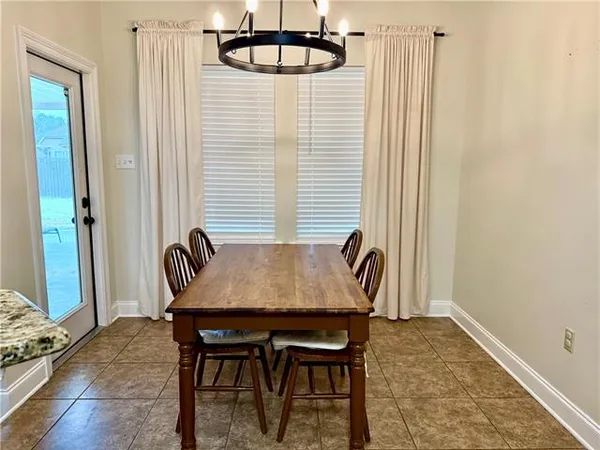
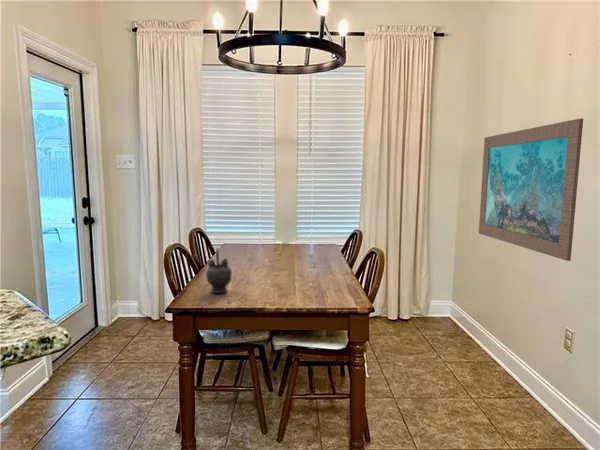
+ wall art [478,118,584,262]
+ teapot [205,247,233,294]
